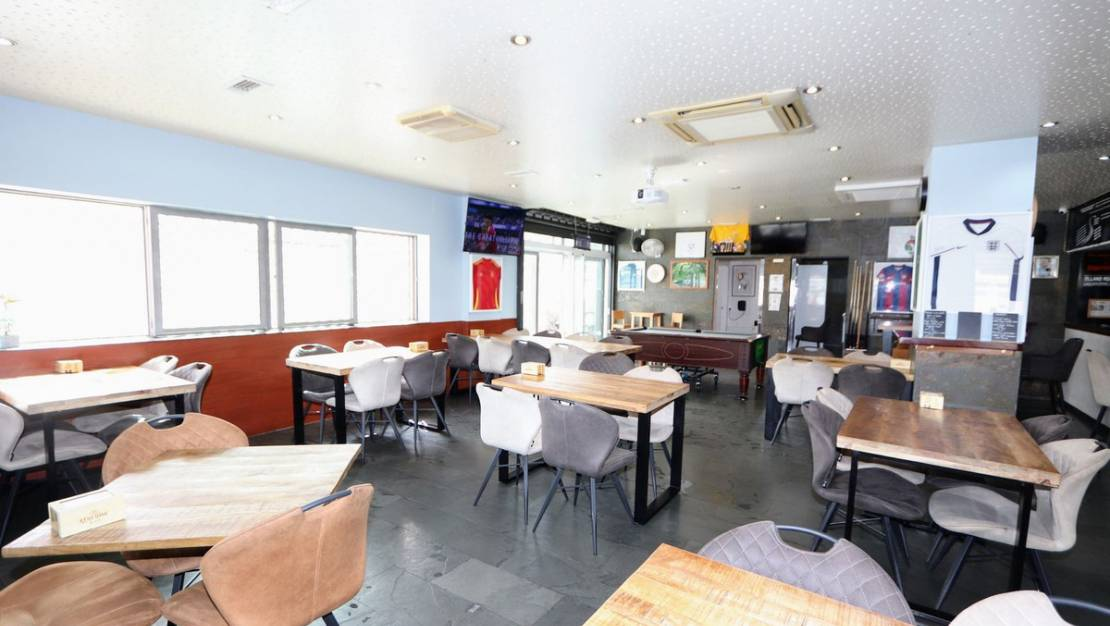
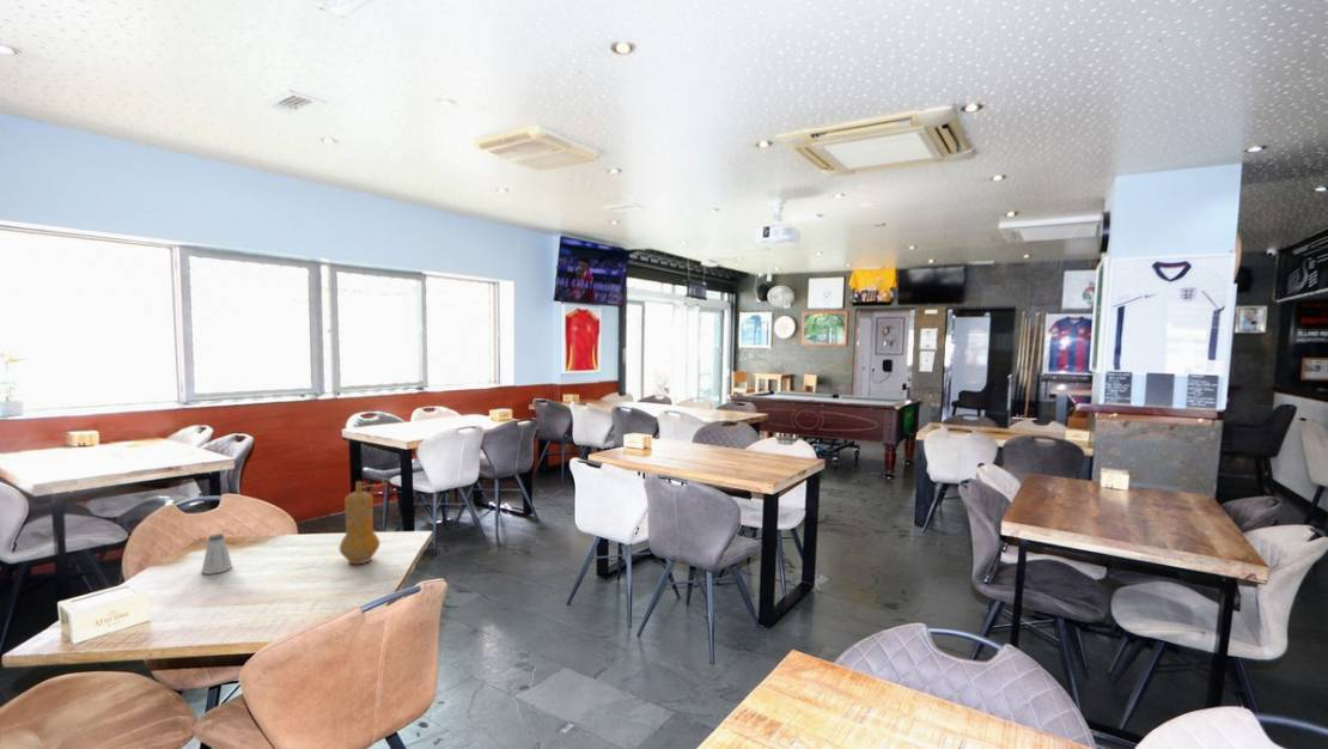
+ pepper mill [337,476,388,566]
+ saltshaker [201,532,233,576]
